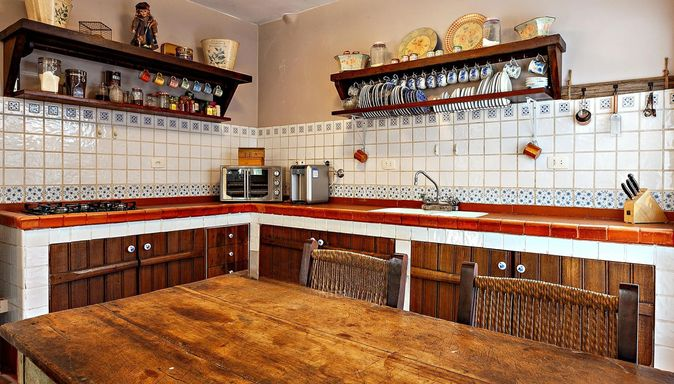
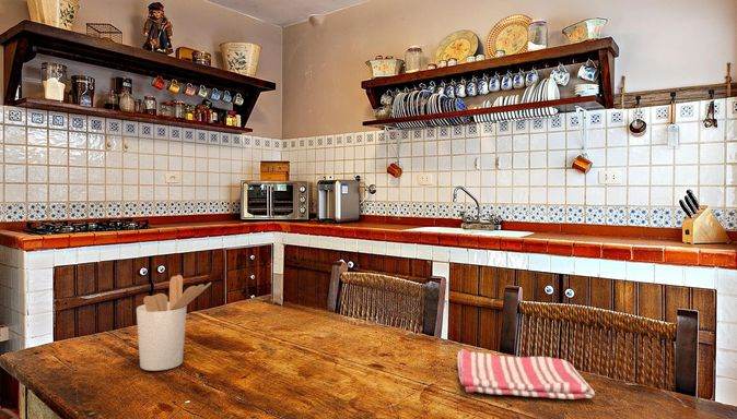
+ dish towel [456,348,596,400]
+ utensil holder [136,274,212,372]
